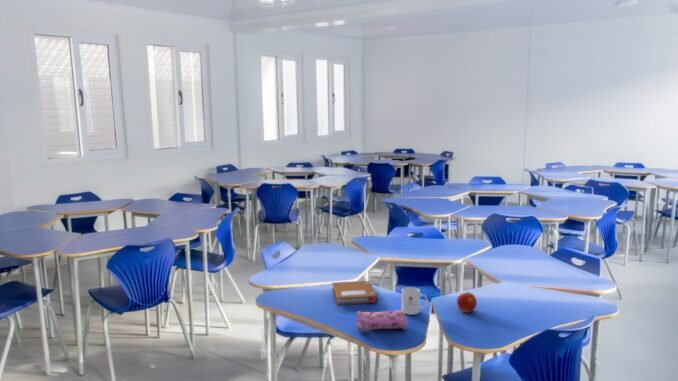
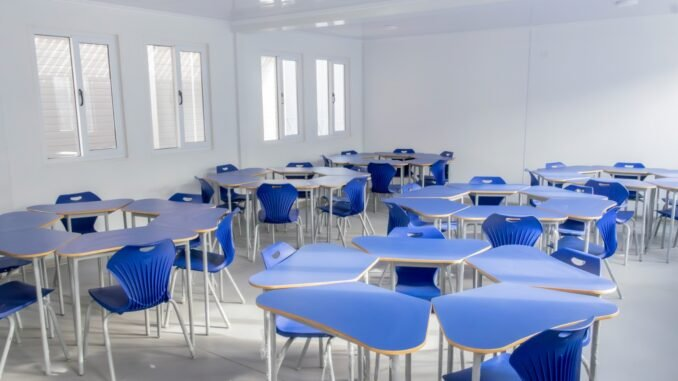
- notebook [331,280,379,306]
- pencil case [356,309,409,333]
- apple [456,290,478,314]
- mug [401,286,429,316]
